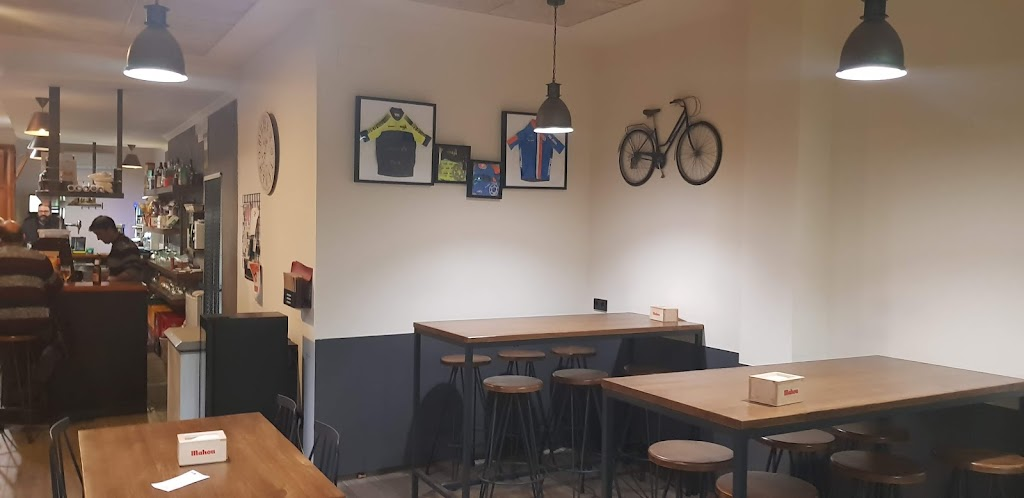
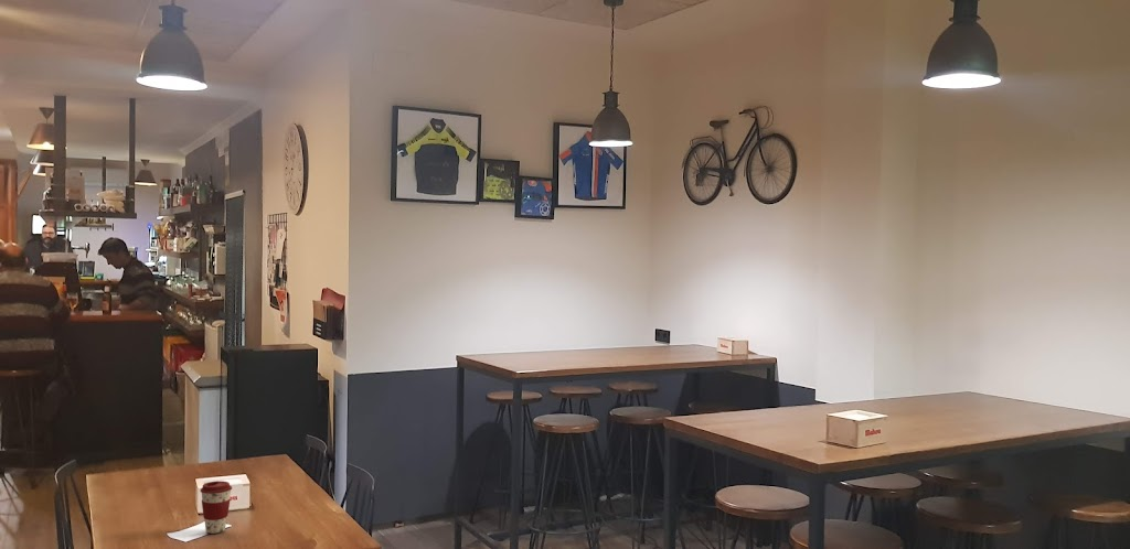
+ coffee cup [200,480,233,535]
